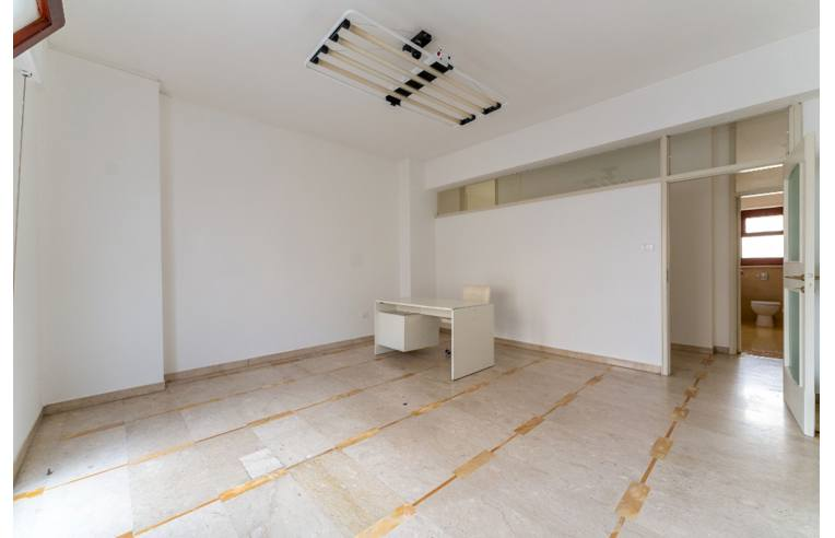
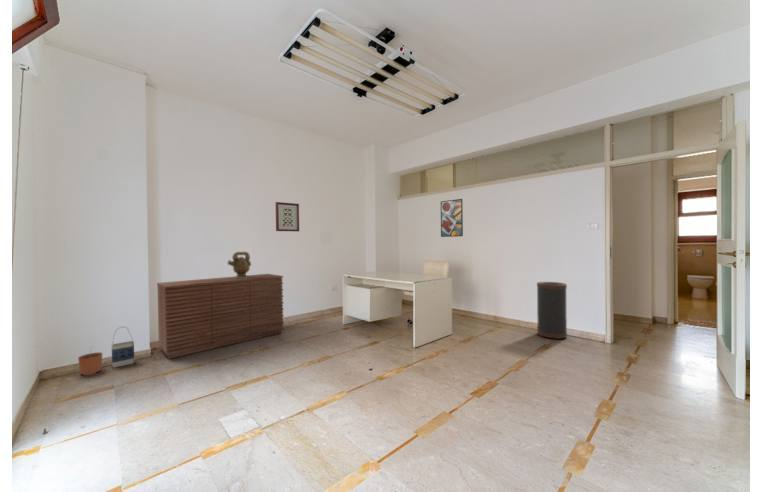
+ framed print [440,198,464,238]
+ trash can [536,281,568,340]
+ bag [111,326,135,368]
+ plant pot [77,347,104,376]
+ decorative urn [227,251,252,278]
+ wall art [275,201,300,232]
+ sideboard [156,273,285,359]
